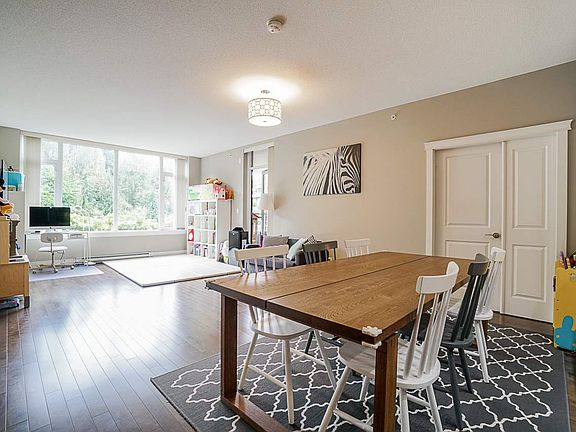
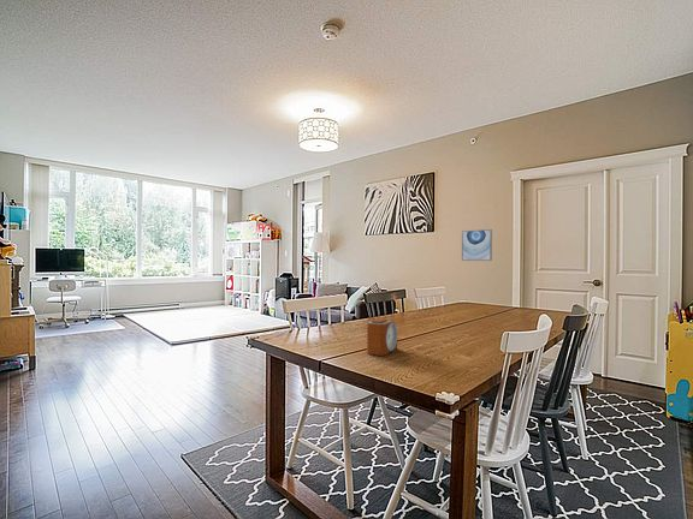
+ alarm clock [366,318,398,357]
+ wall art [461,228,493,262]
